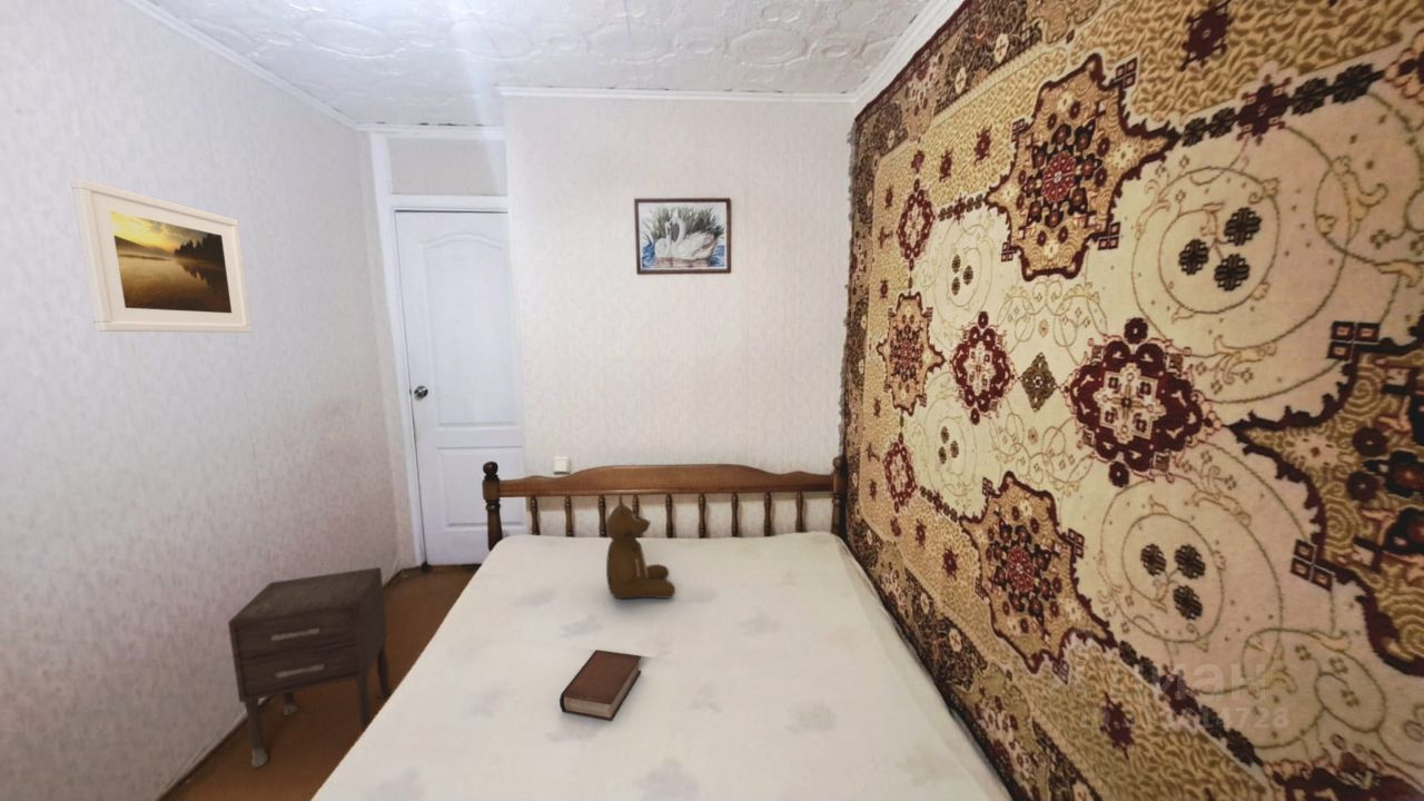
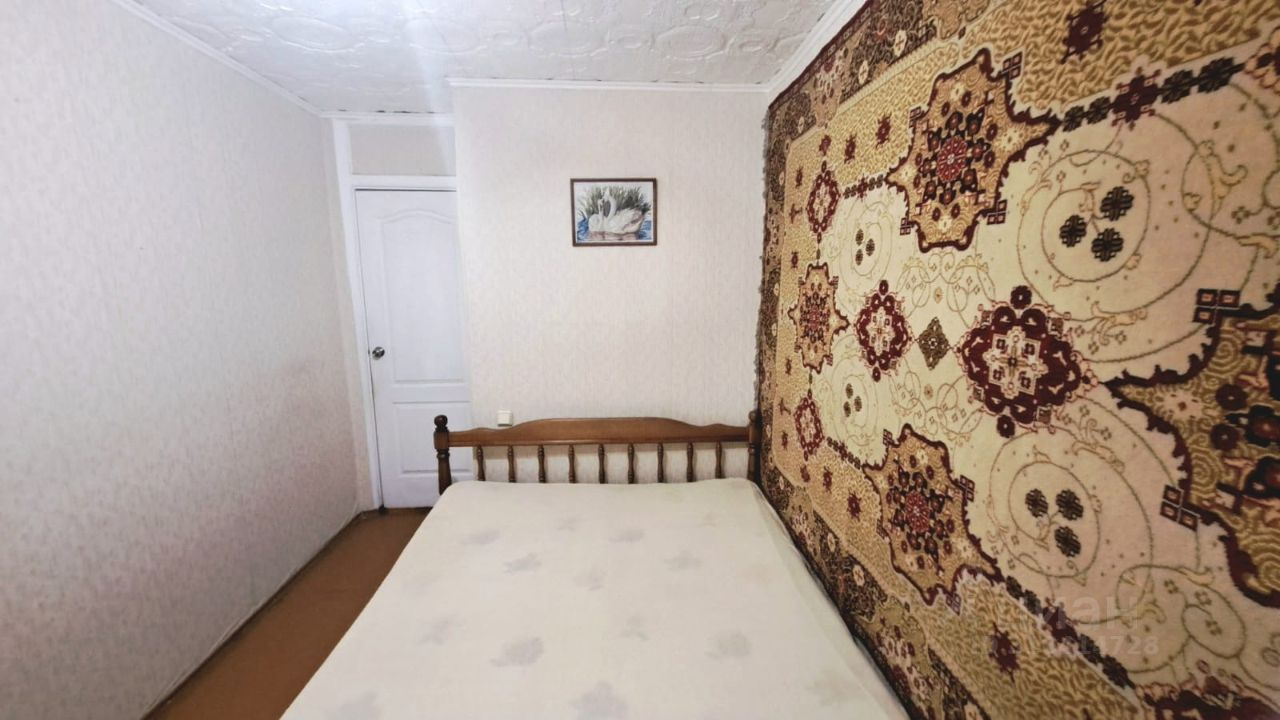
- book [558,649,642,722]
- nightstand [227,566,393,769]
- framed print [70,178,253,334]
- teddy bear [605,493,676,600]
